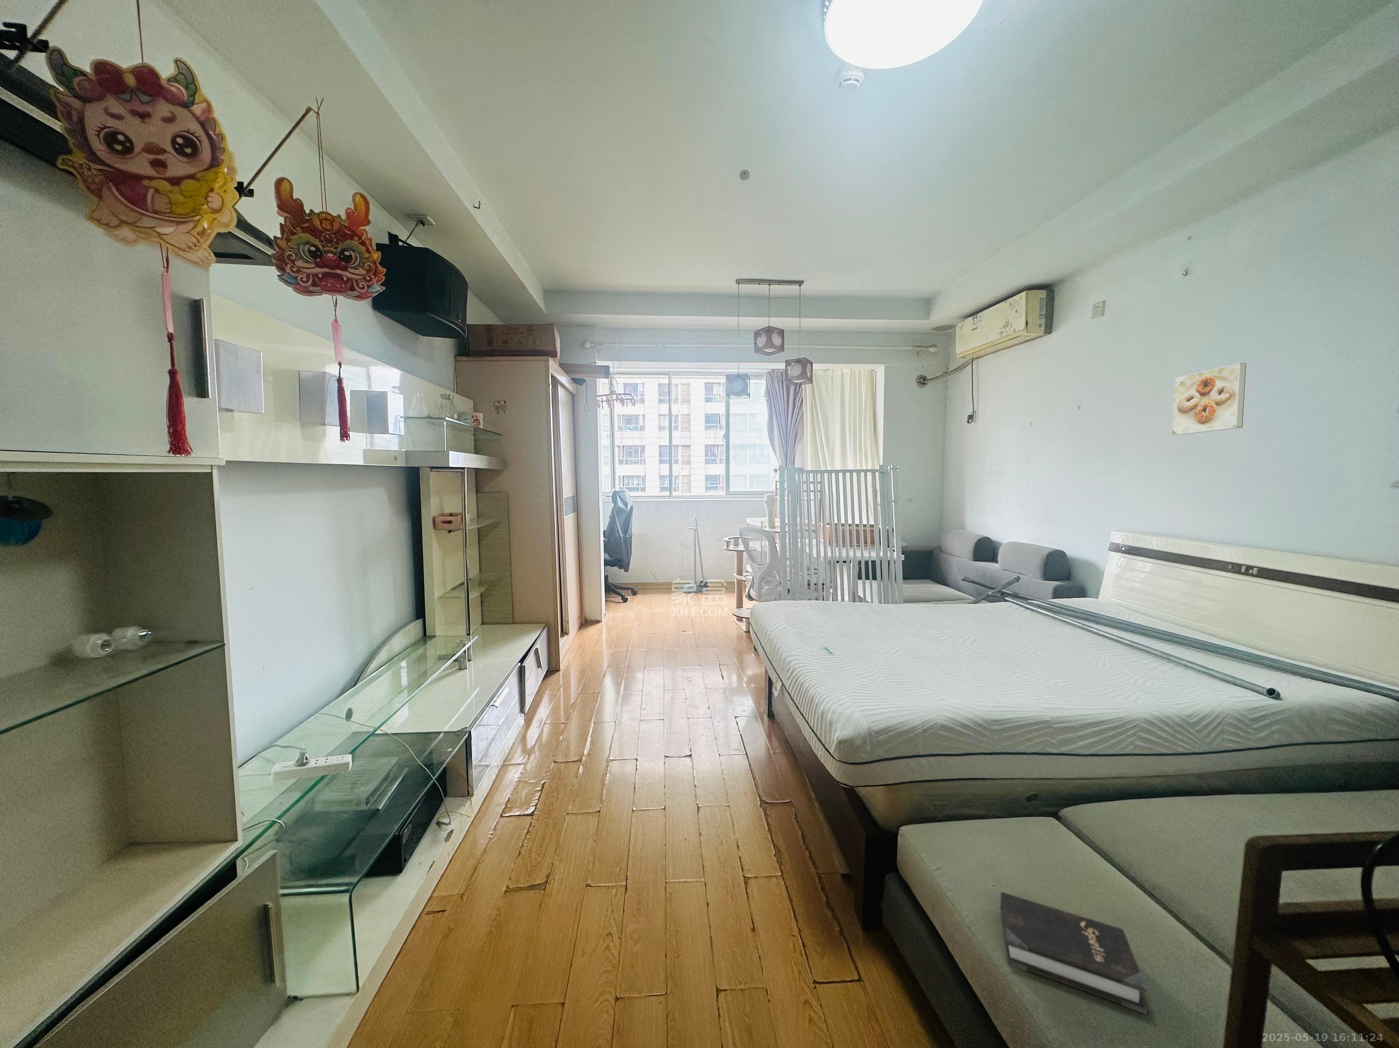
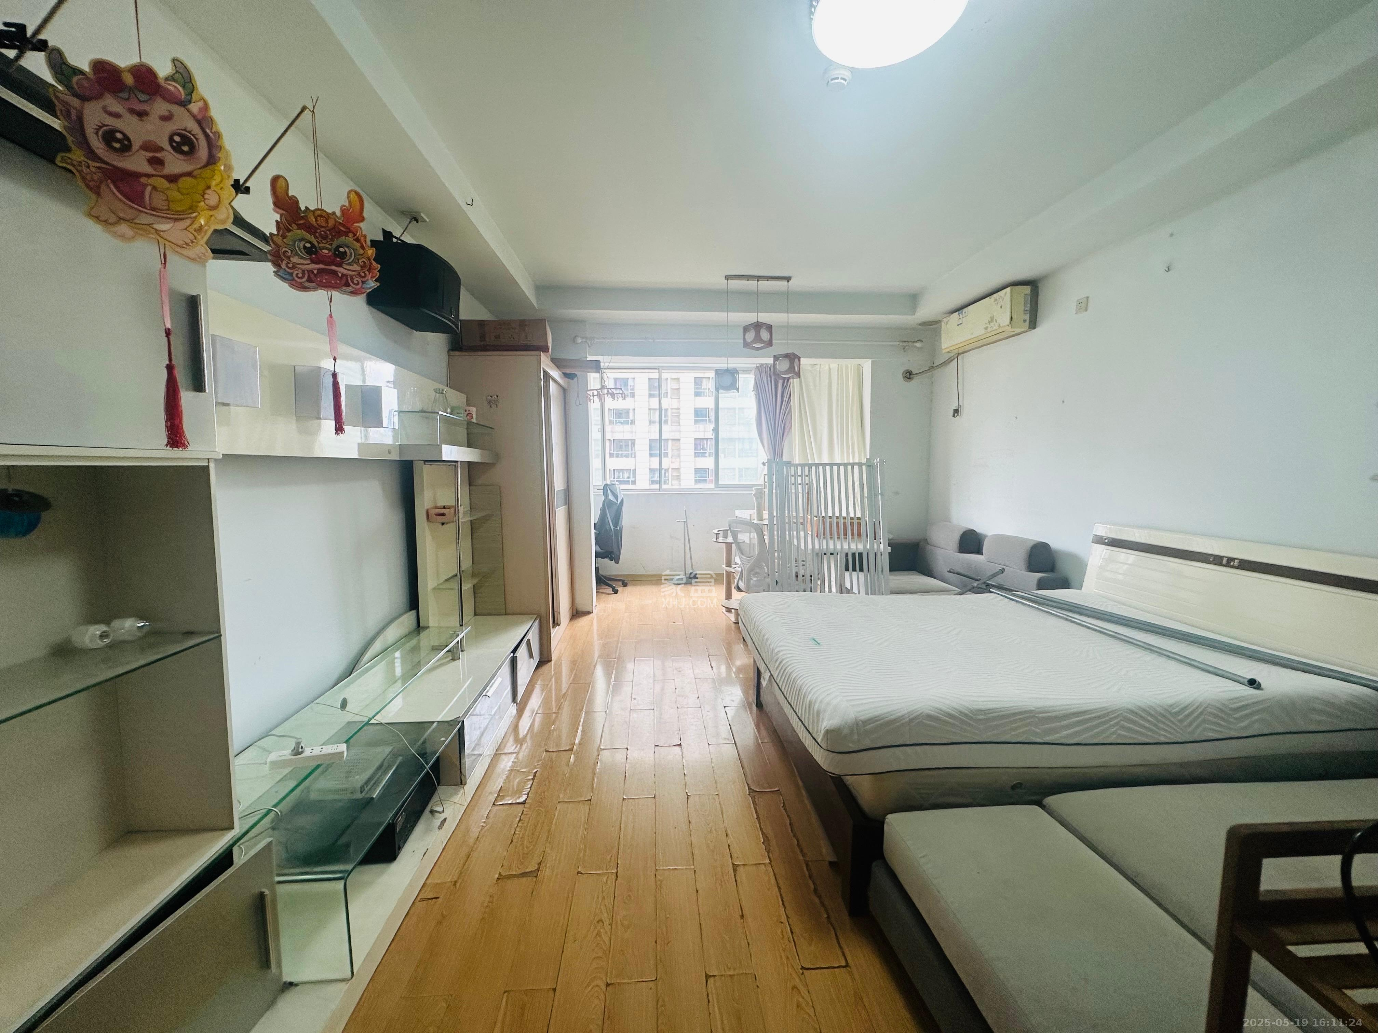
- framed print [1171,362,1247,436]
- smoke detector [739,170,750,182]
- hardback book [1000,891,1148,1014]
